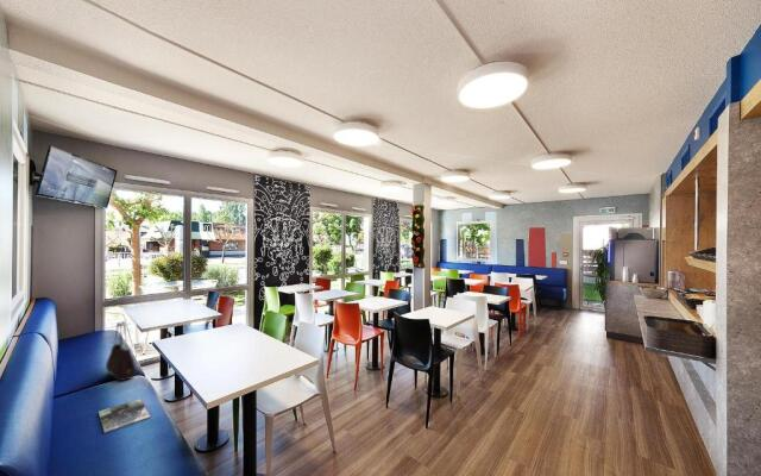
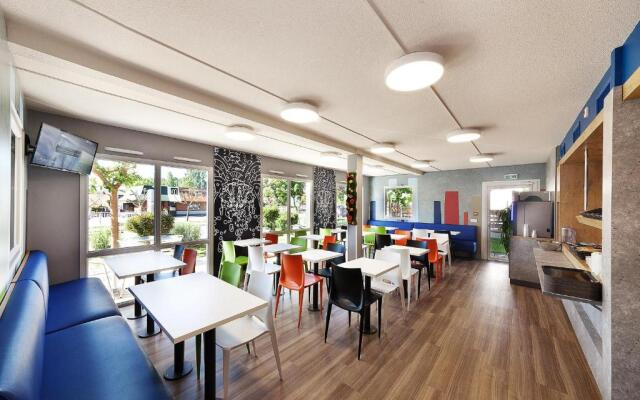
- handbag [105,320,137,383]
- magazine [98,397,151,434]
